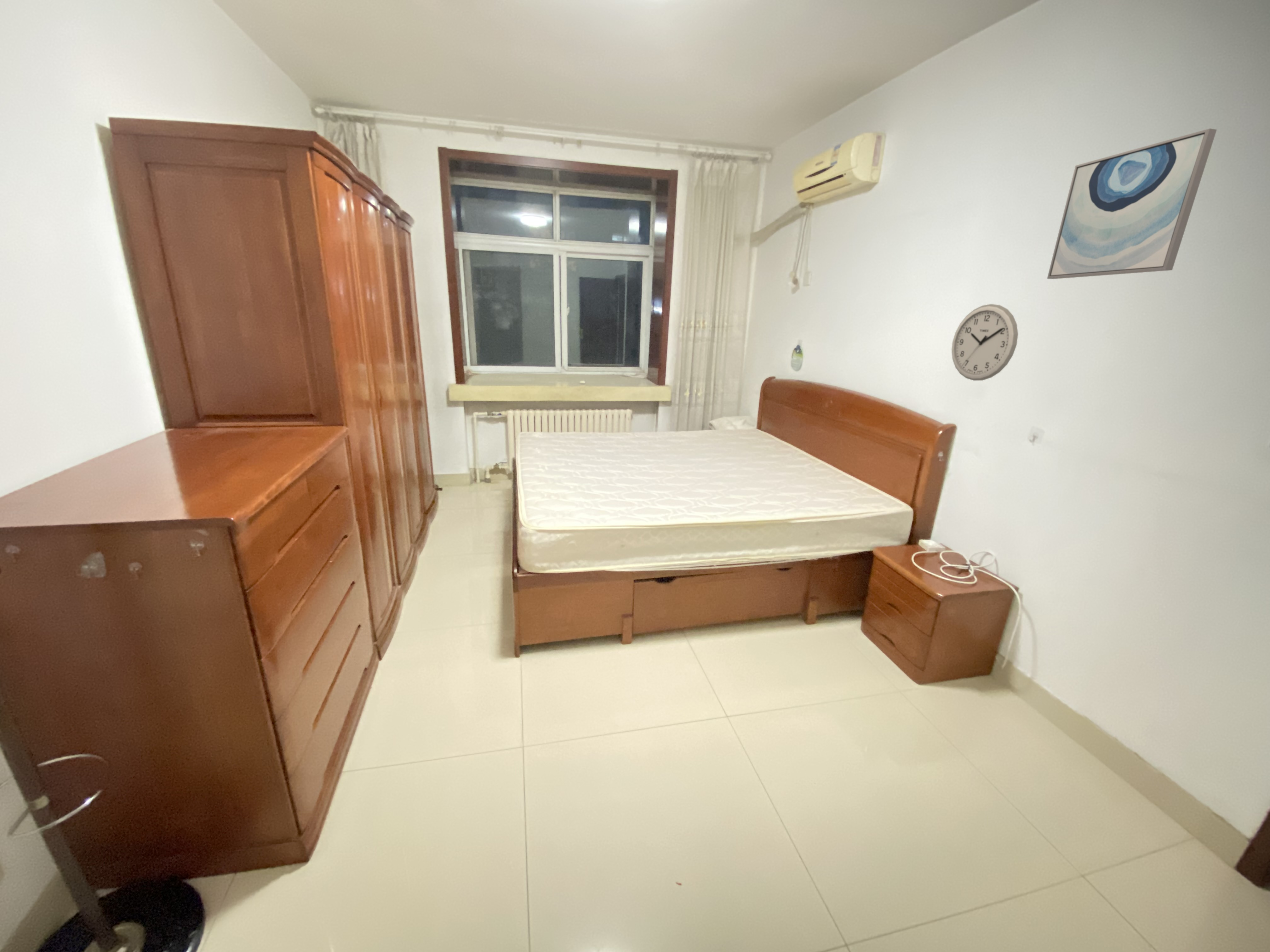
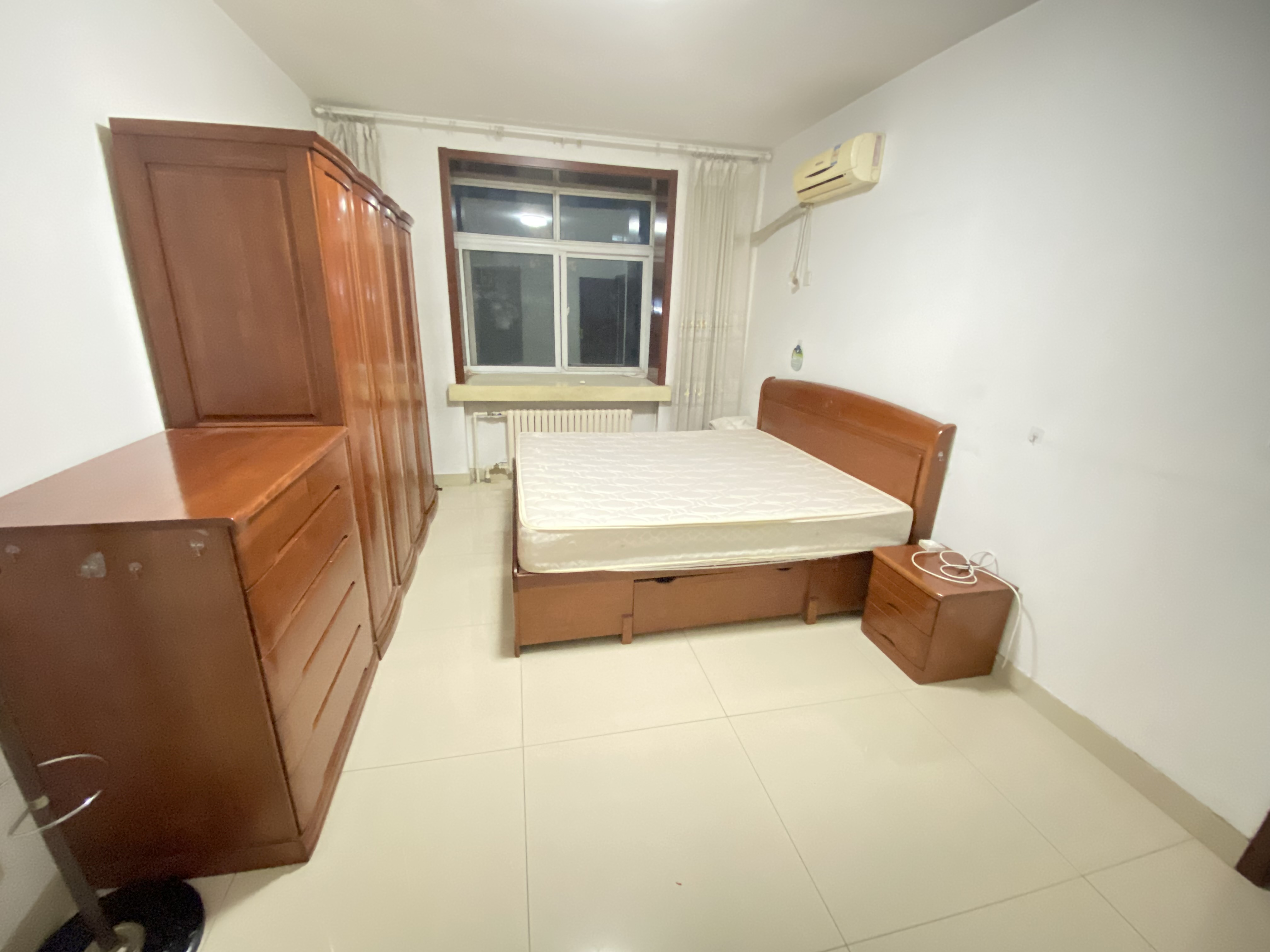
- wall art [1047,128,1217,280]
- wall clock [951,304,1018,381]
